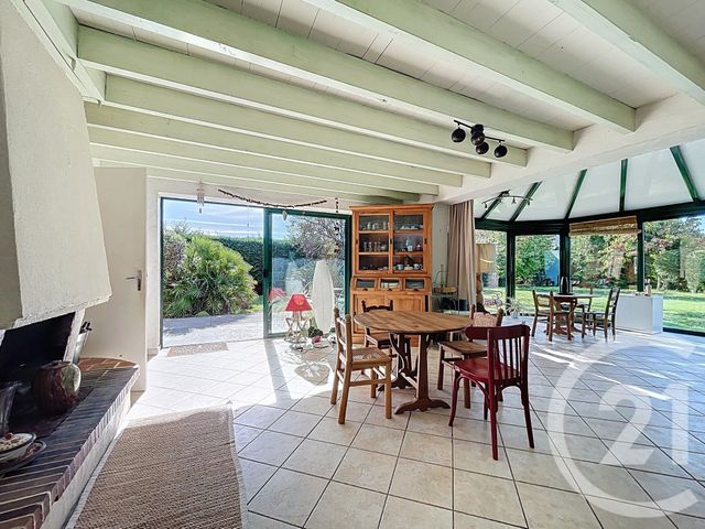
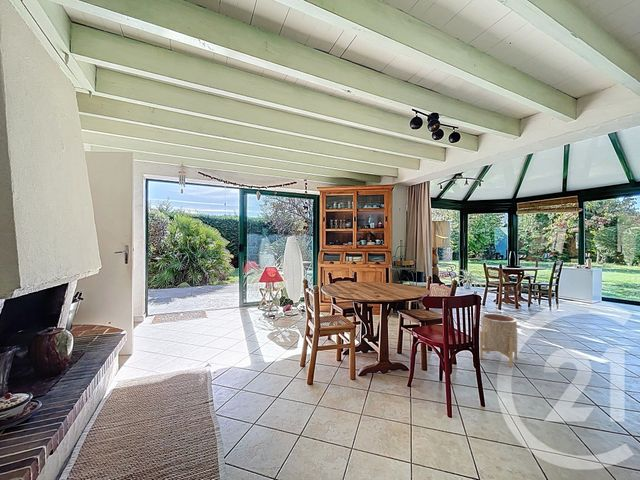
+ planter [479,313,518,368]
